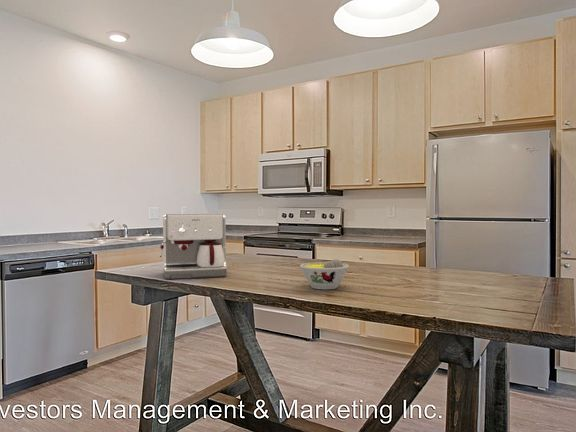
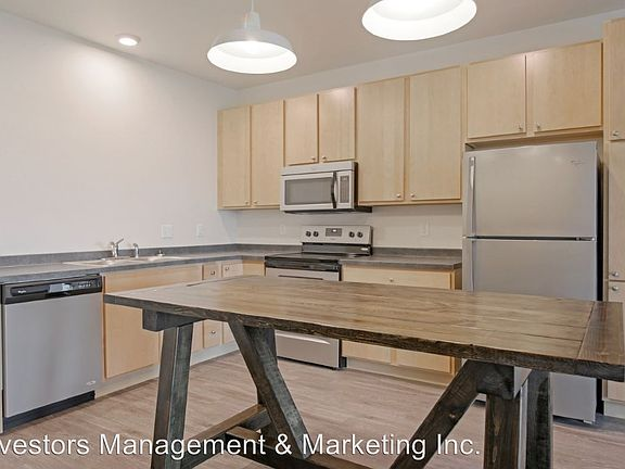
- bowl [299,258,350,290]
- coffee maker [159,213,228,280]
